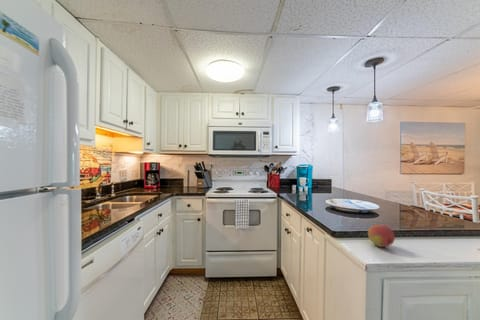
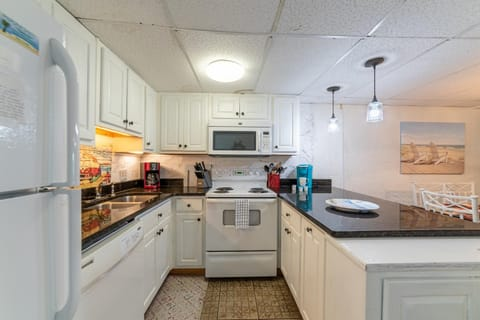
- fruit [367,224,396,248]
